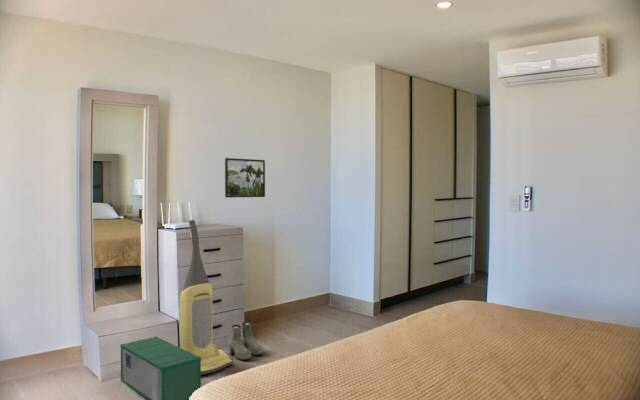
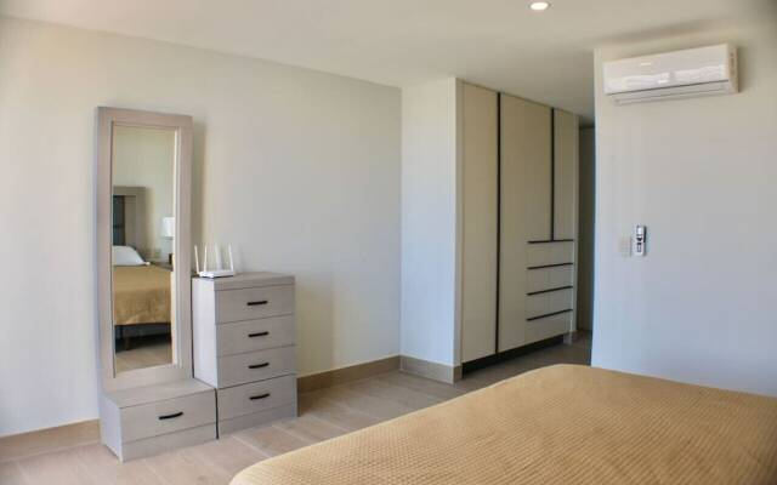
- vacuum cleaner [178,219,234,376]
- storage bin [120,336,202,400]
- boots [227,321,264,361]
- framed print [224,157,266,198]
